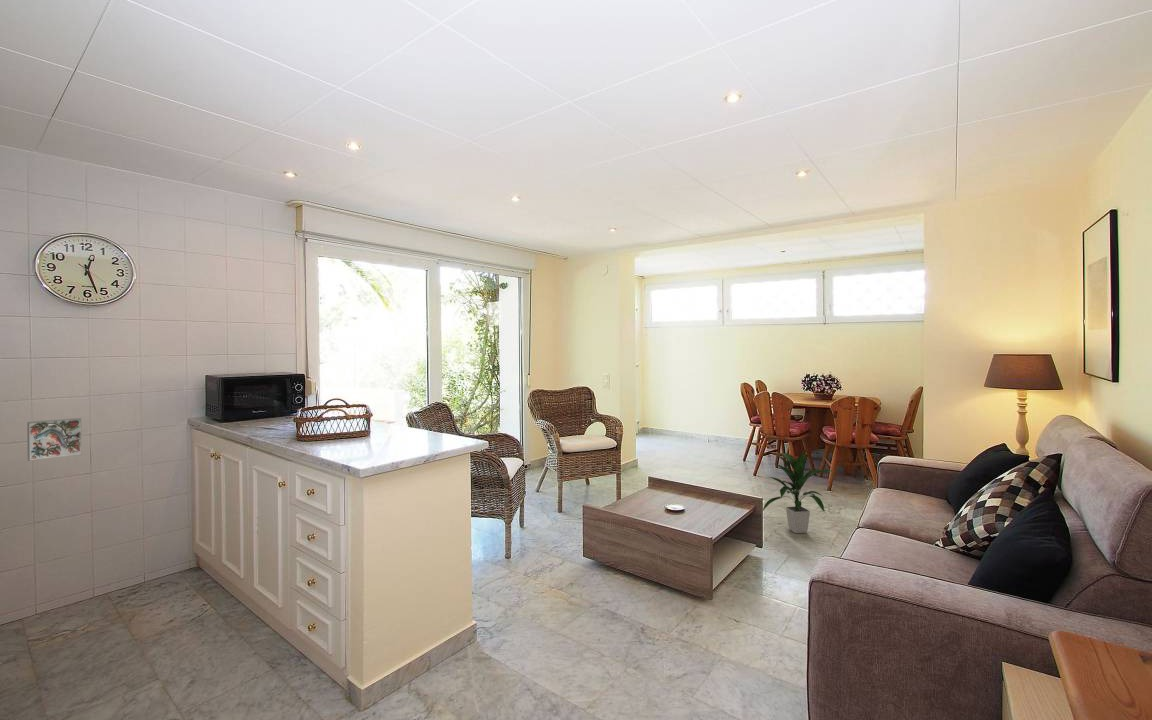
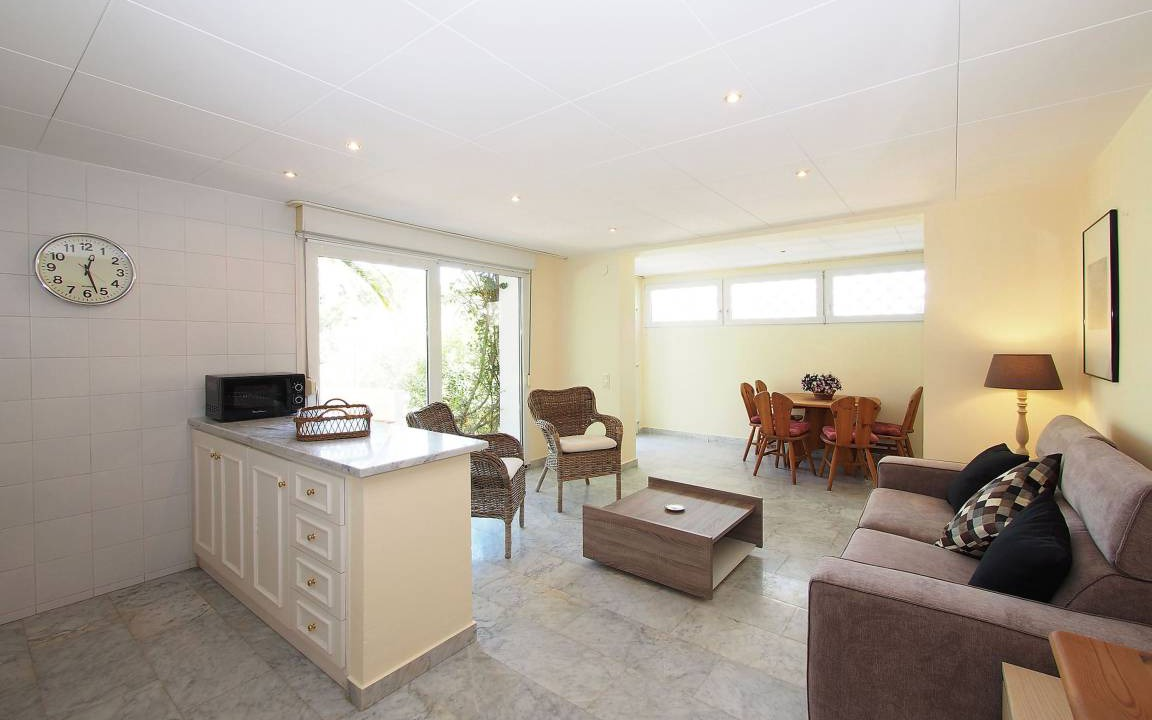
- indoor plant [762,451,836,534]
- decorative tile [26,417,83,462]
